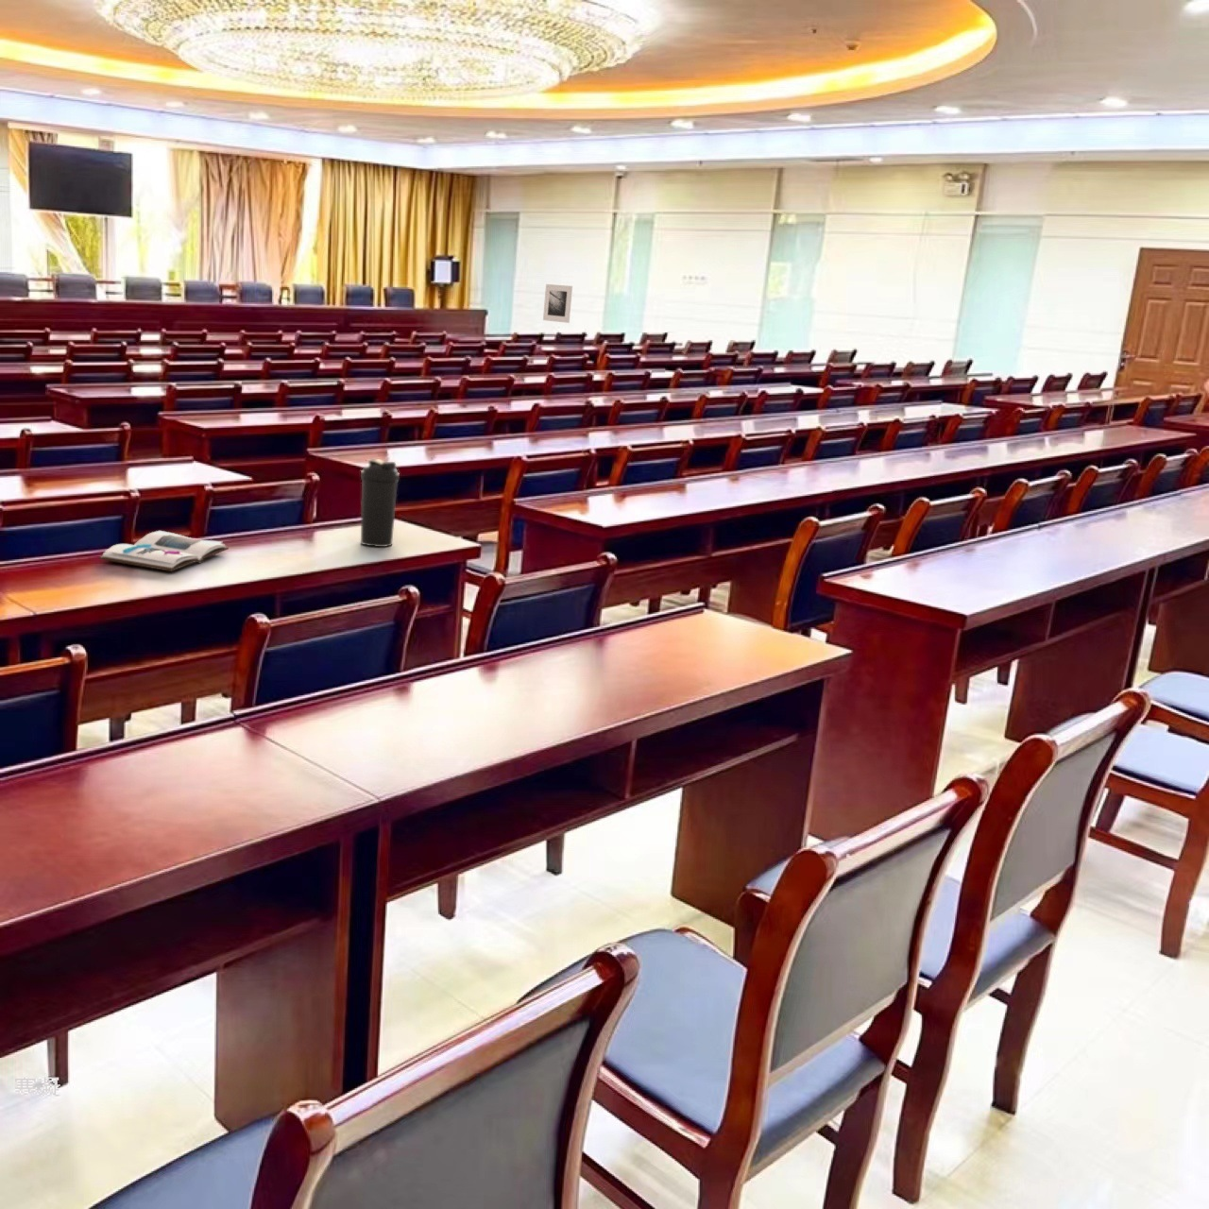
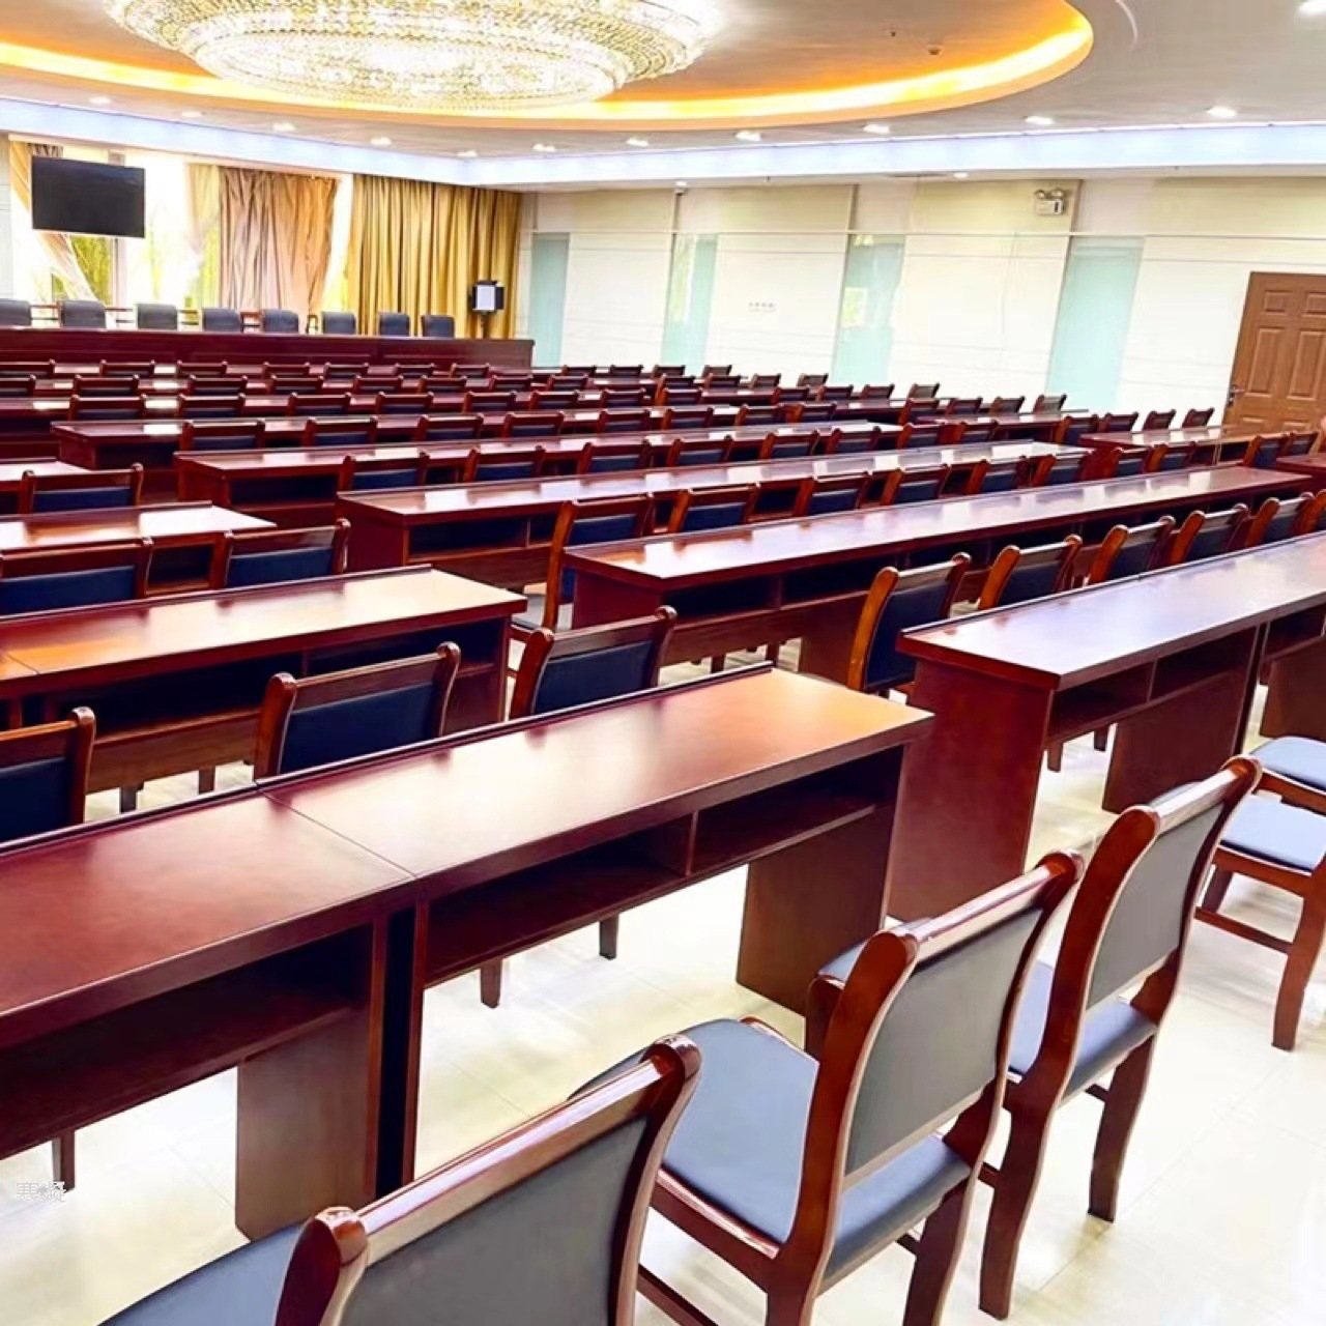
- water bottle [360,458,401,548]
- book [99,530,229,572]
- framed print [542,283,574,324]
